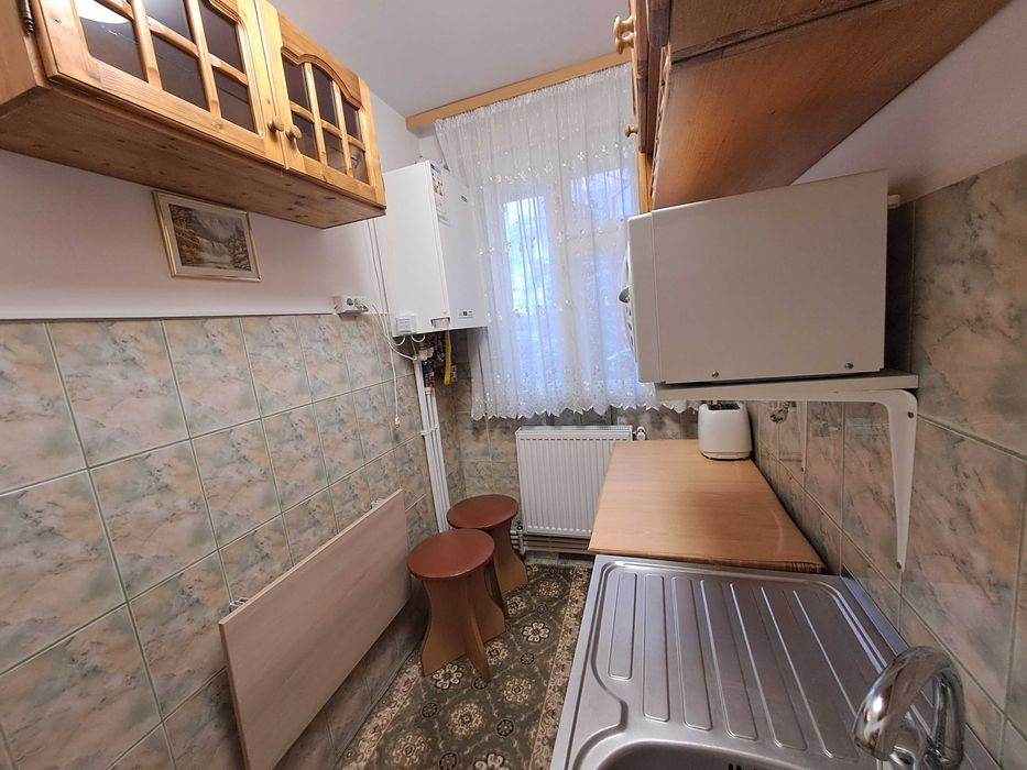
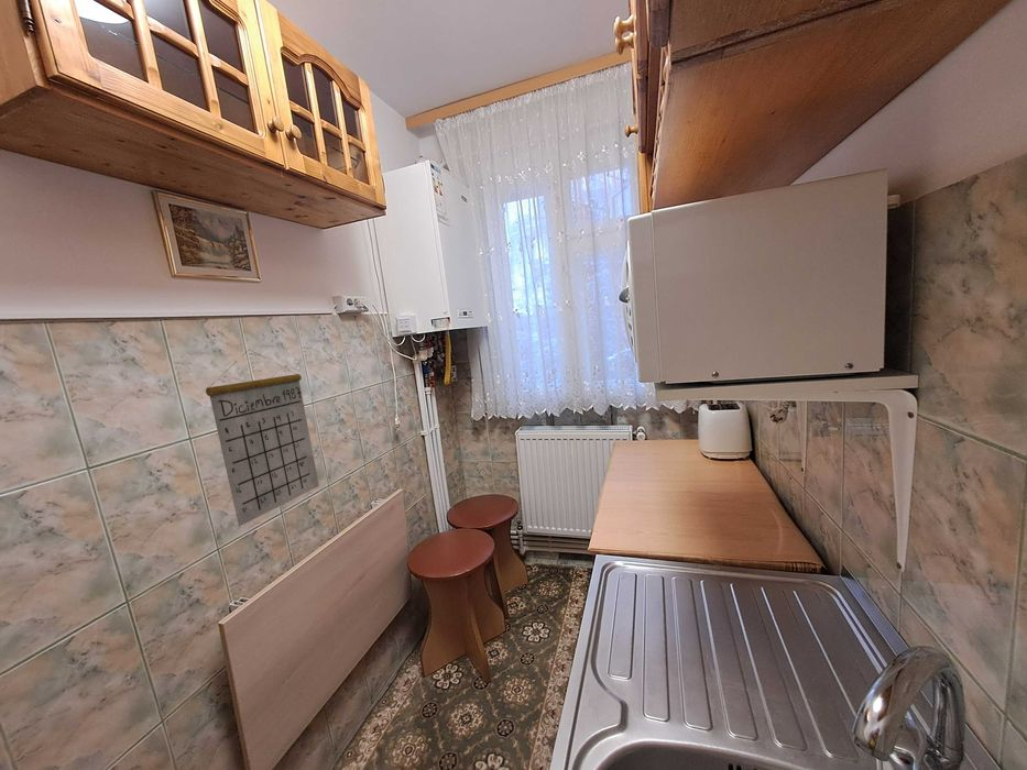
+ calendar [205,349,320,528]
